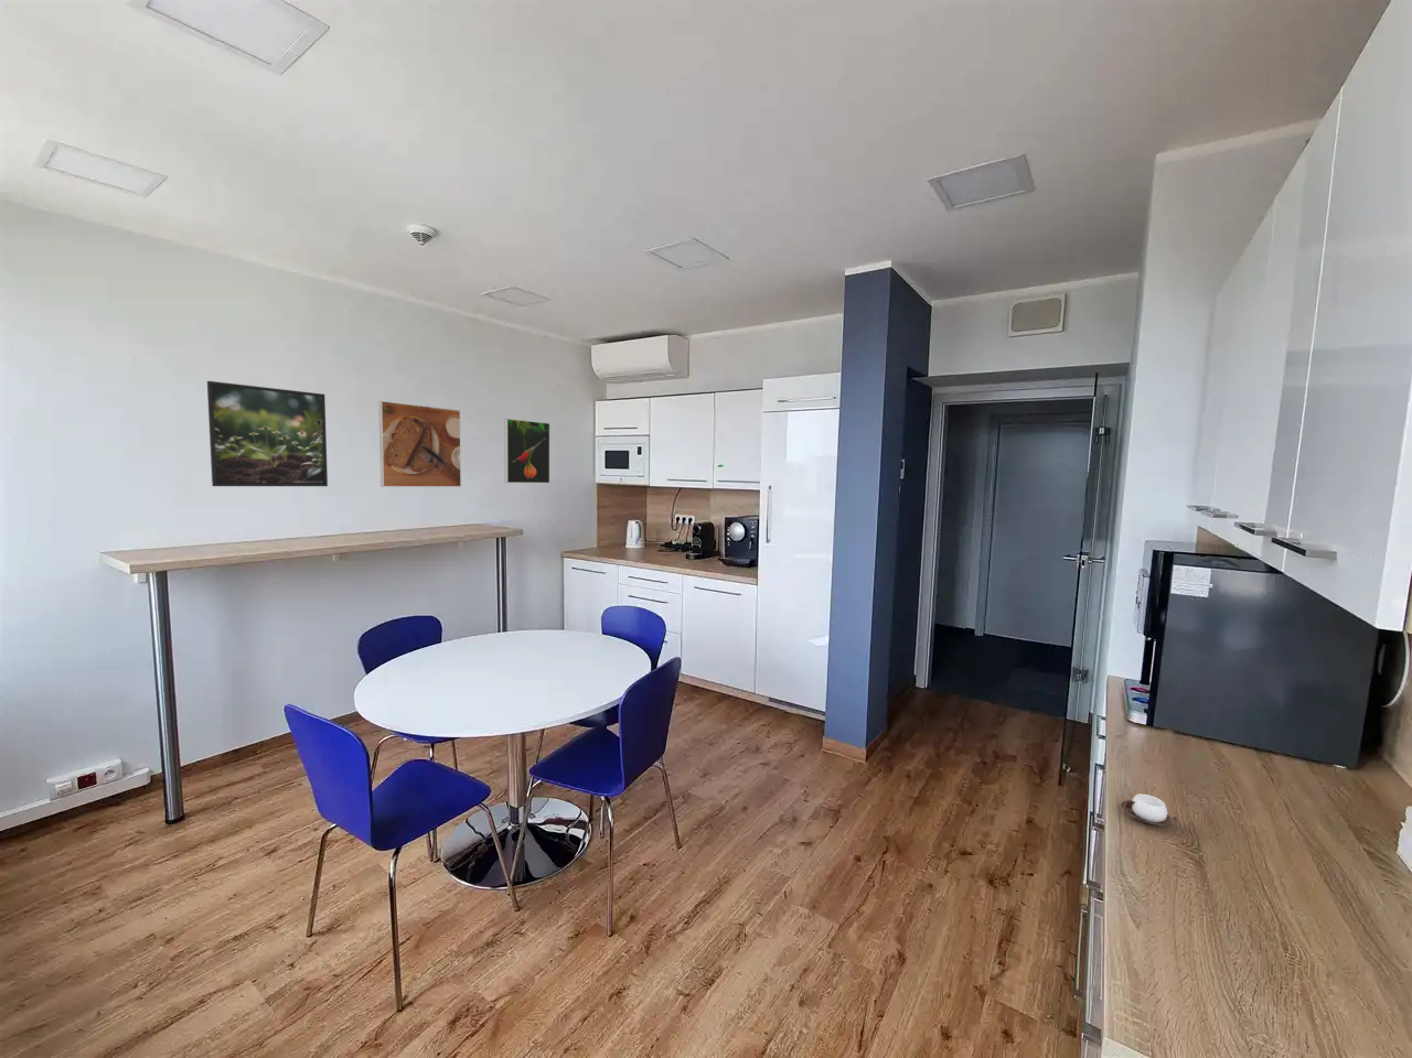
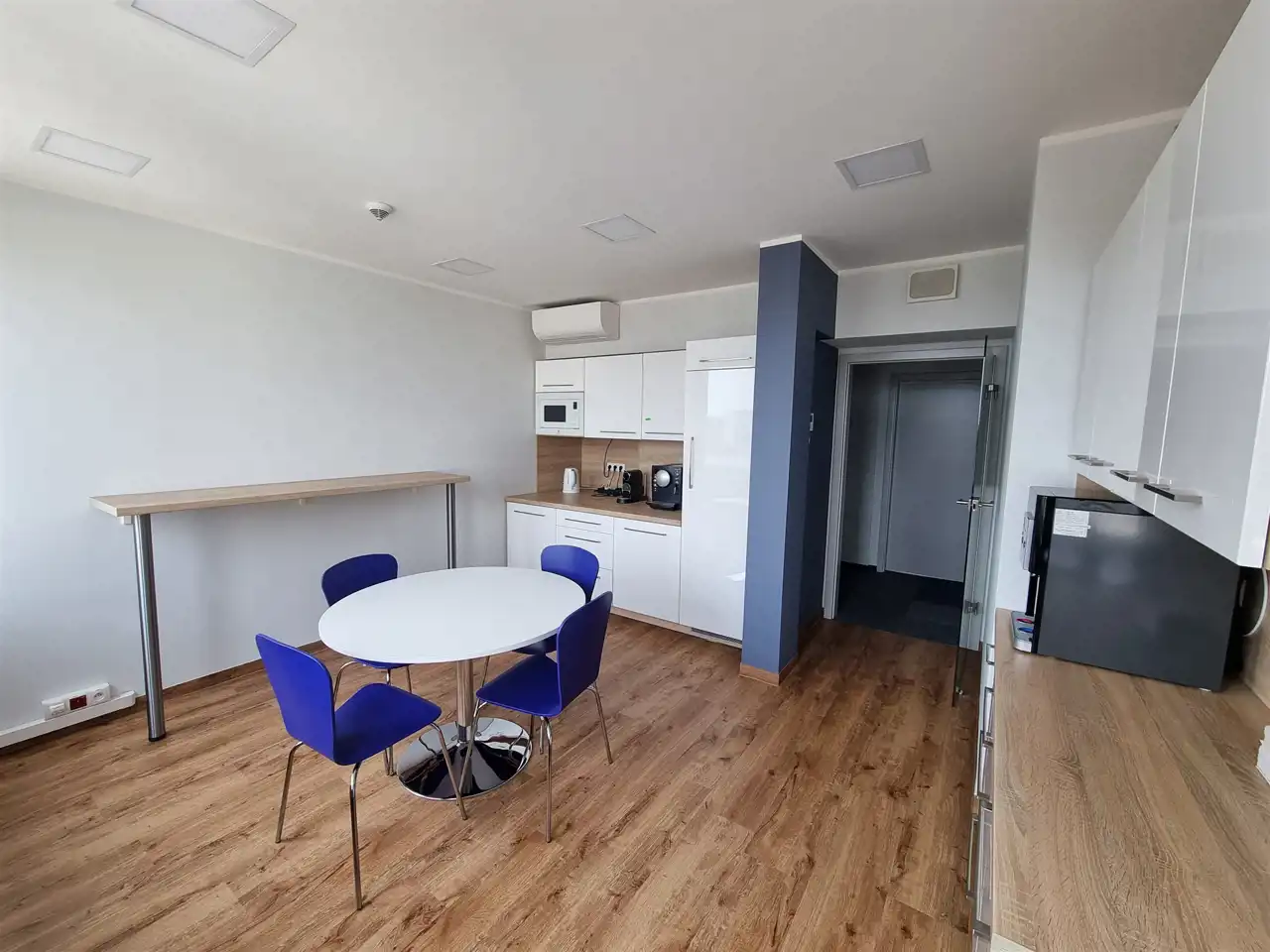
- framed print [377,400,463,488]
- cup [1120,794,1179,827]
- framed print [503,418,550,483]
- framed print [207,380,329,487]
